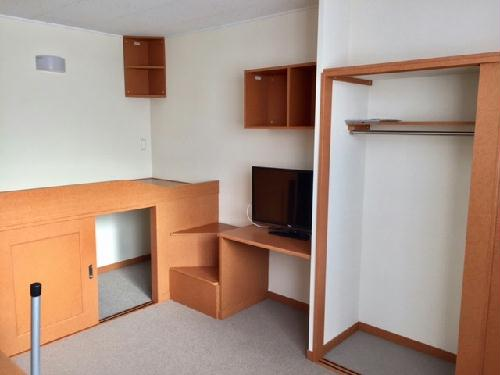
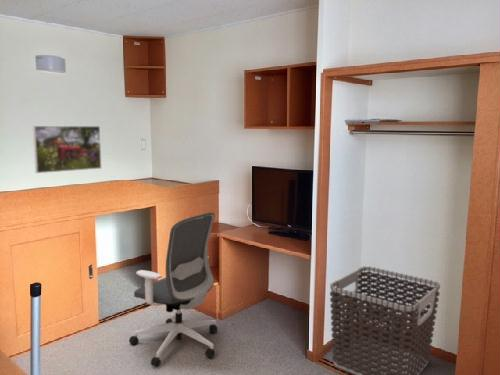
+ clothes hamper [329,265,441,375]
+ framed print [32,125,102,174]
+ office chair [128,212,218,368]
